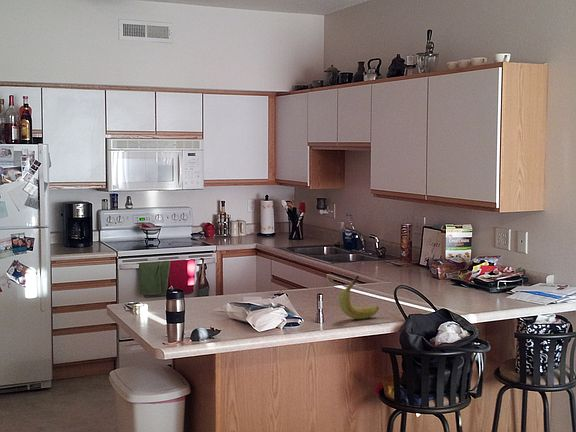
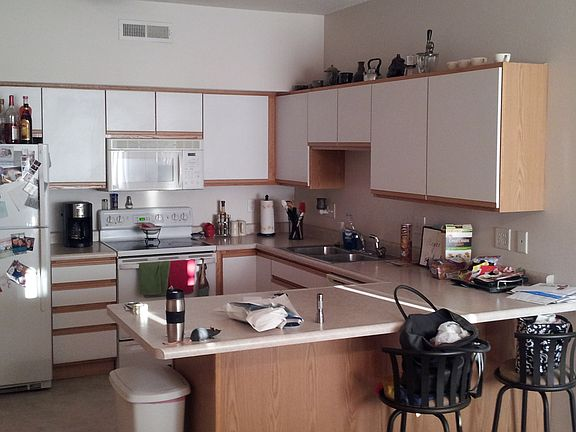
- banana [338,275,380,320]
